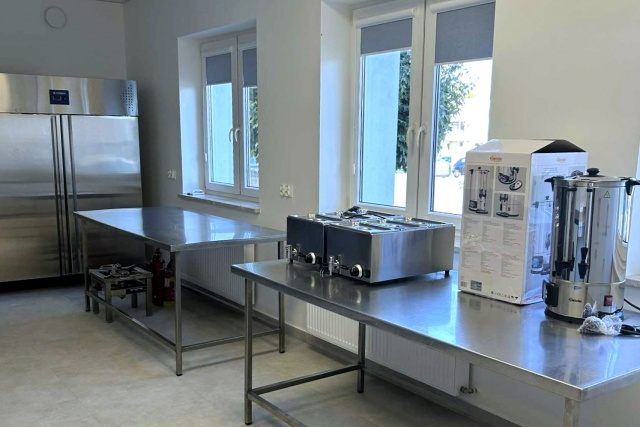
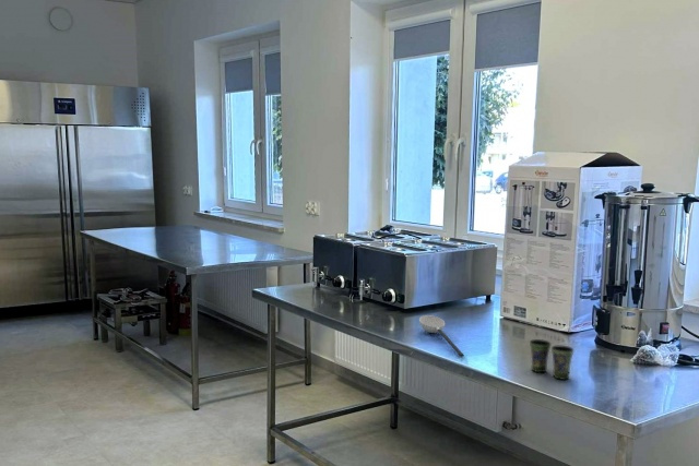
+ cup [529,338,576,381]
+ ladle [418,314,465,358]
